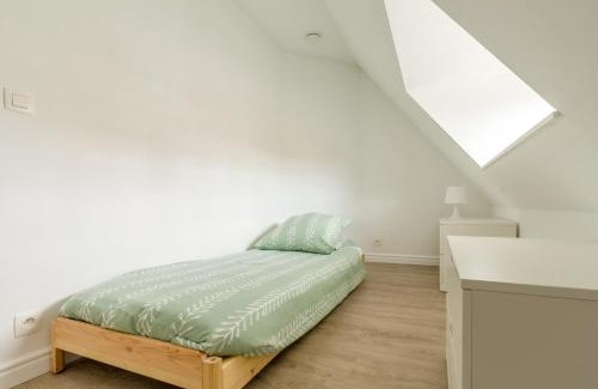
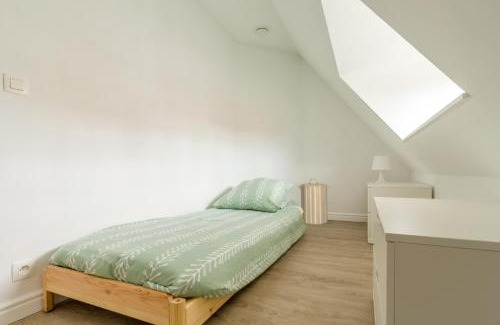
+ laundry hamper [297,178,331,226]
